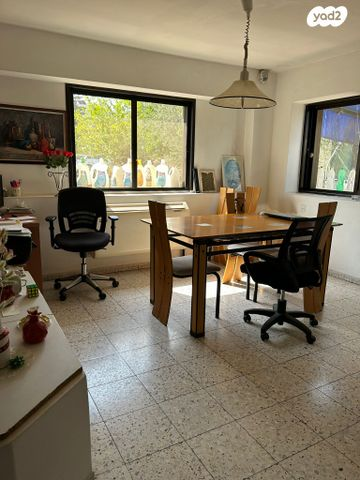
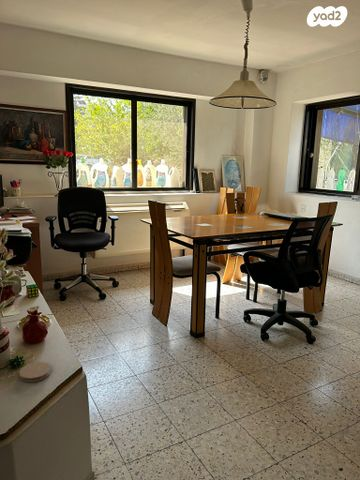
+ coaster [19,361,52,383]
